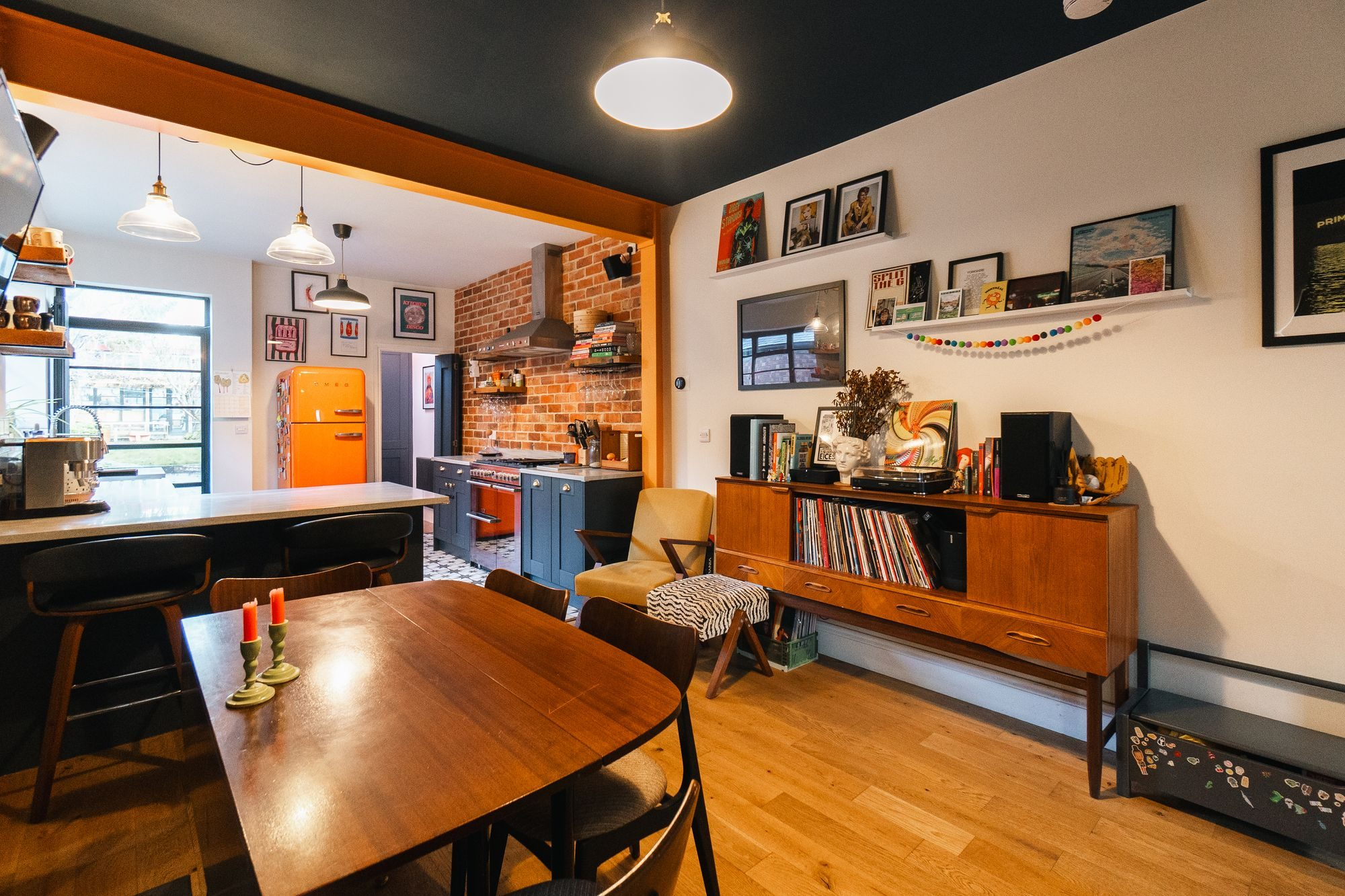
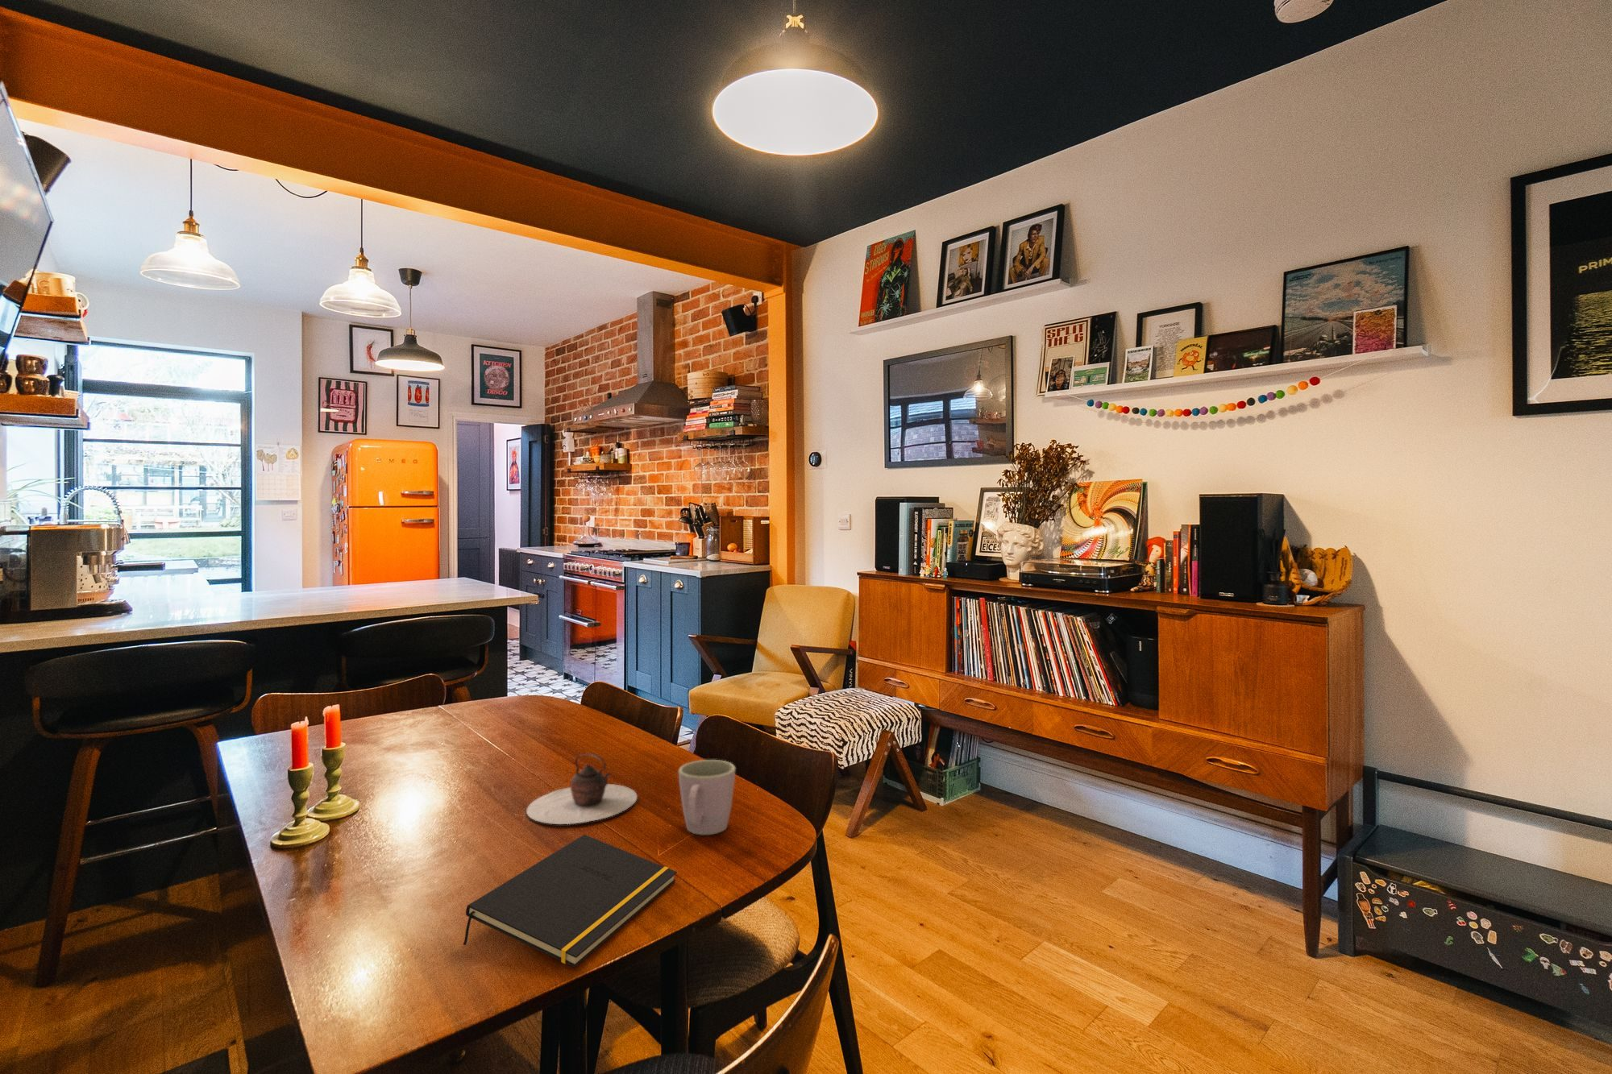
+ notepad [463,834,678,967]
+ teapot [525,753,639,825]
+ mug [678,759,737,835]
